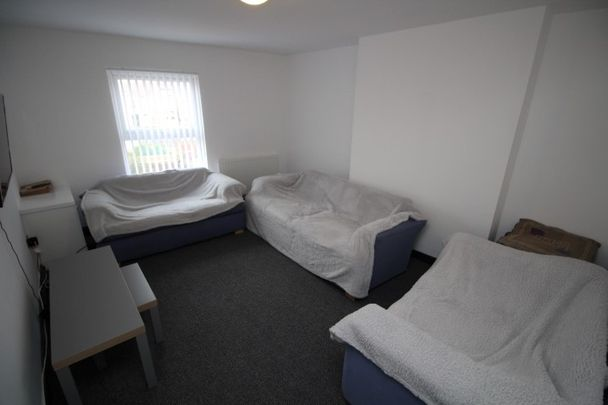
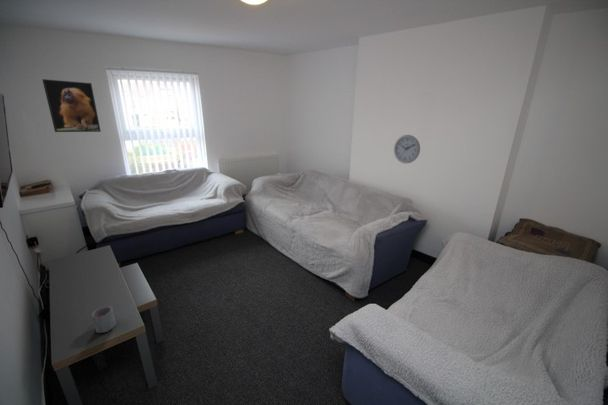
+ mug [91,305,117,334]
+ wall clock [393,134,421,164]
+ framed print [41,78,102,133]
